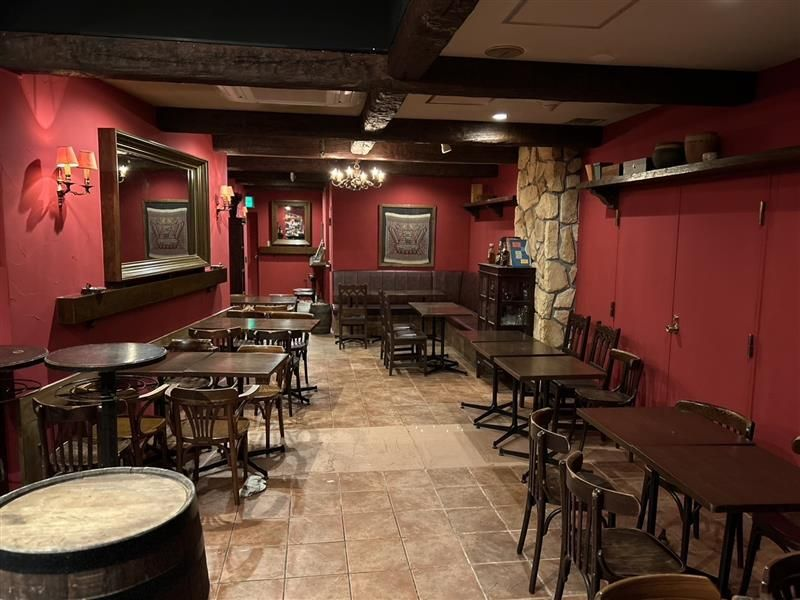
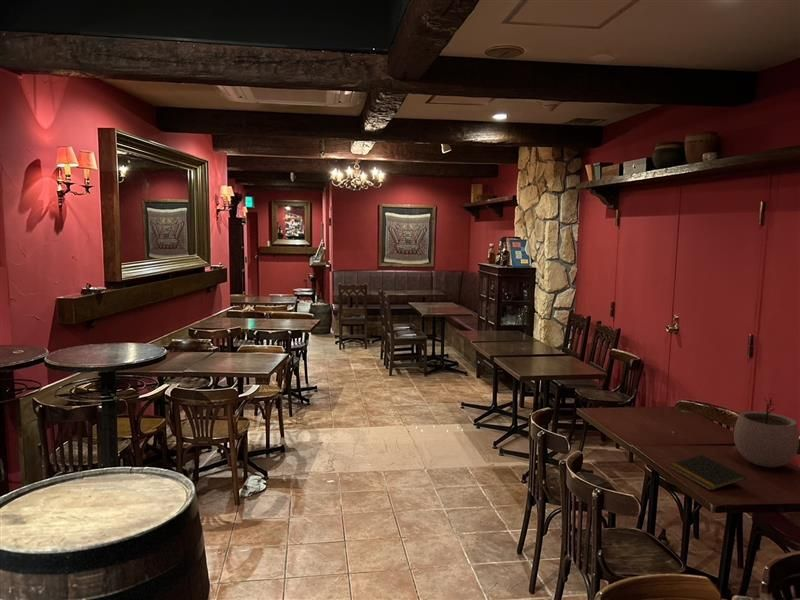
+ plant pot [733,397,800,468]
+ notepad [668,454,747,491]
